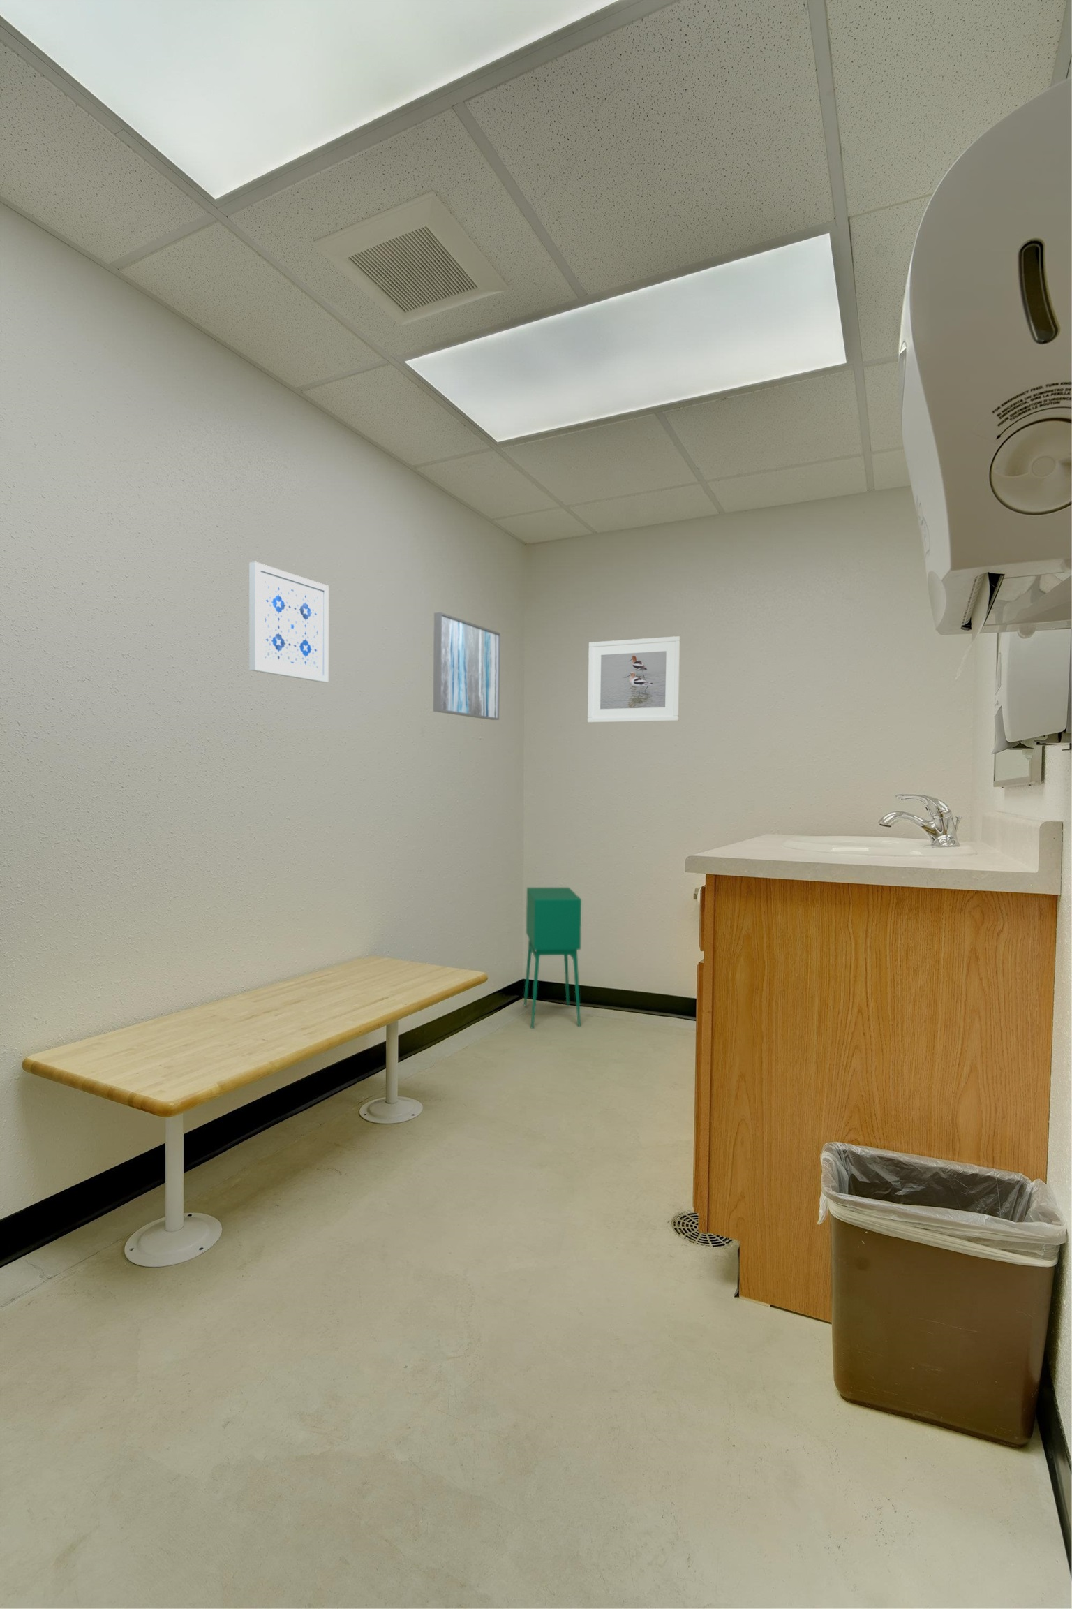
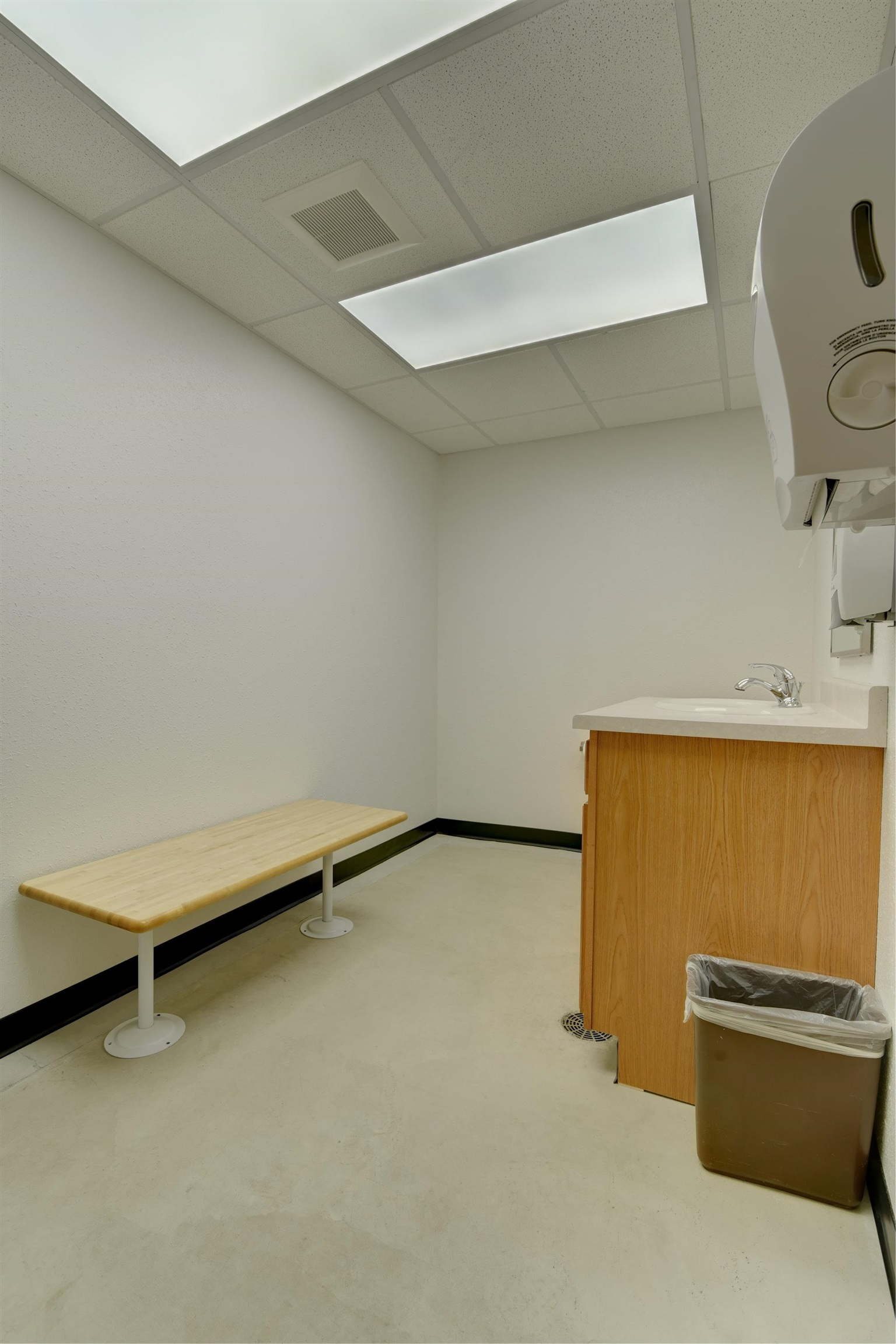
- wall art [249,560,329,684]
- wall art [433,612,501,721]
- storage cabinet [524,887,583,1030]
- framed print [587,636,681,723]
